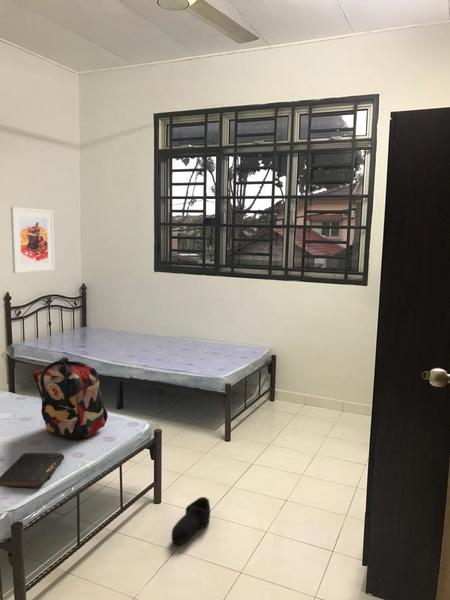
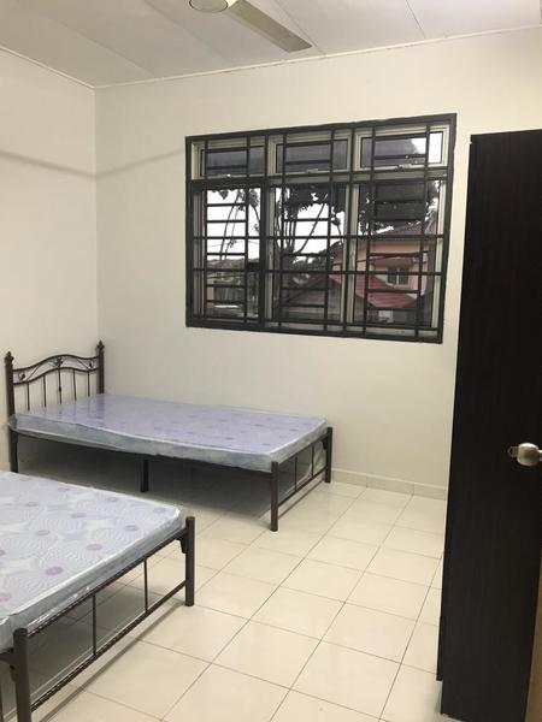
- shoe [170,496,211,545]
- backpack [32,356,109,441]
- book [0,452,65,489]
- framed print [10,206,56,274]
